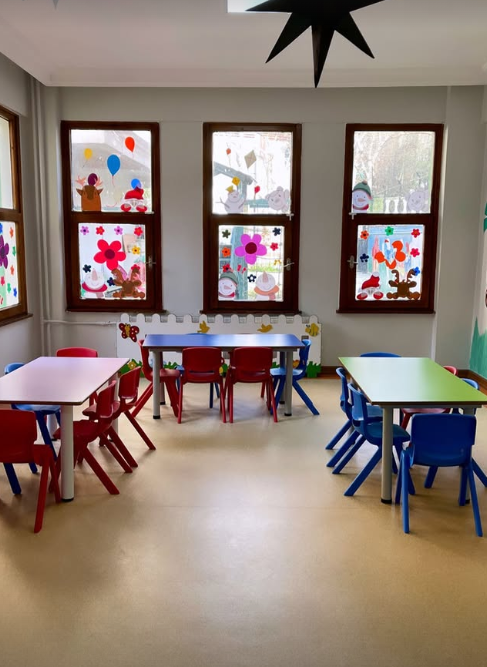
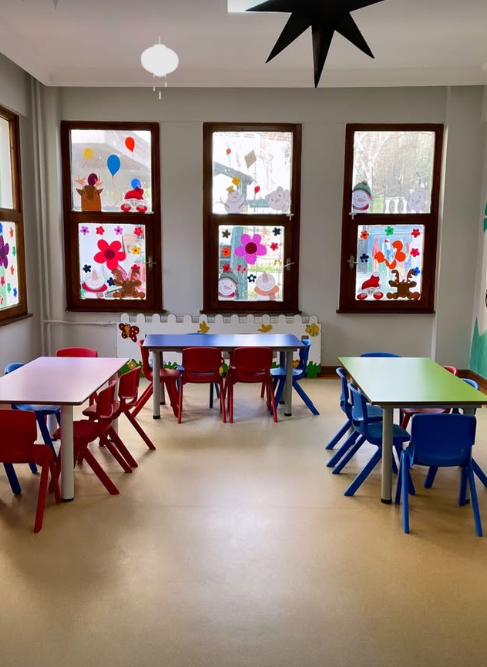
+ paper lantern [140,35,179,100]
